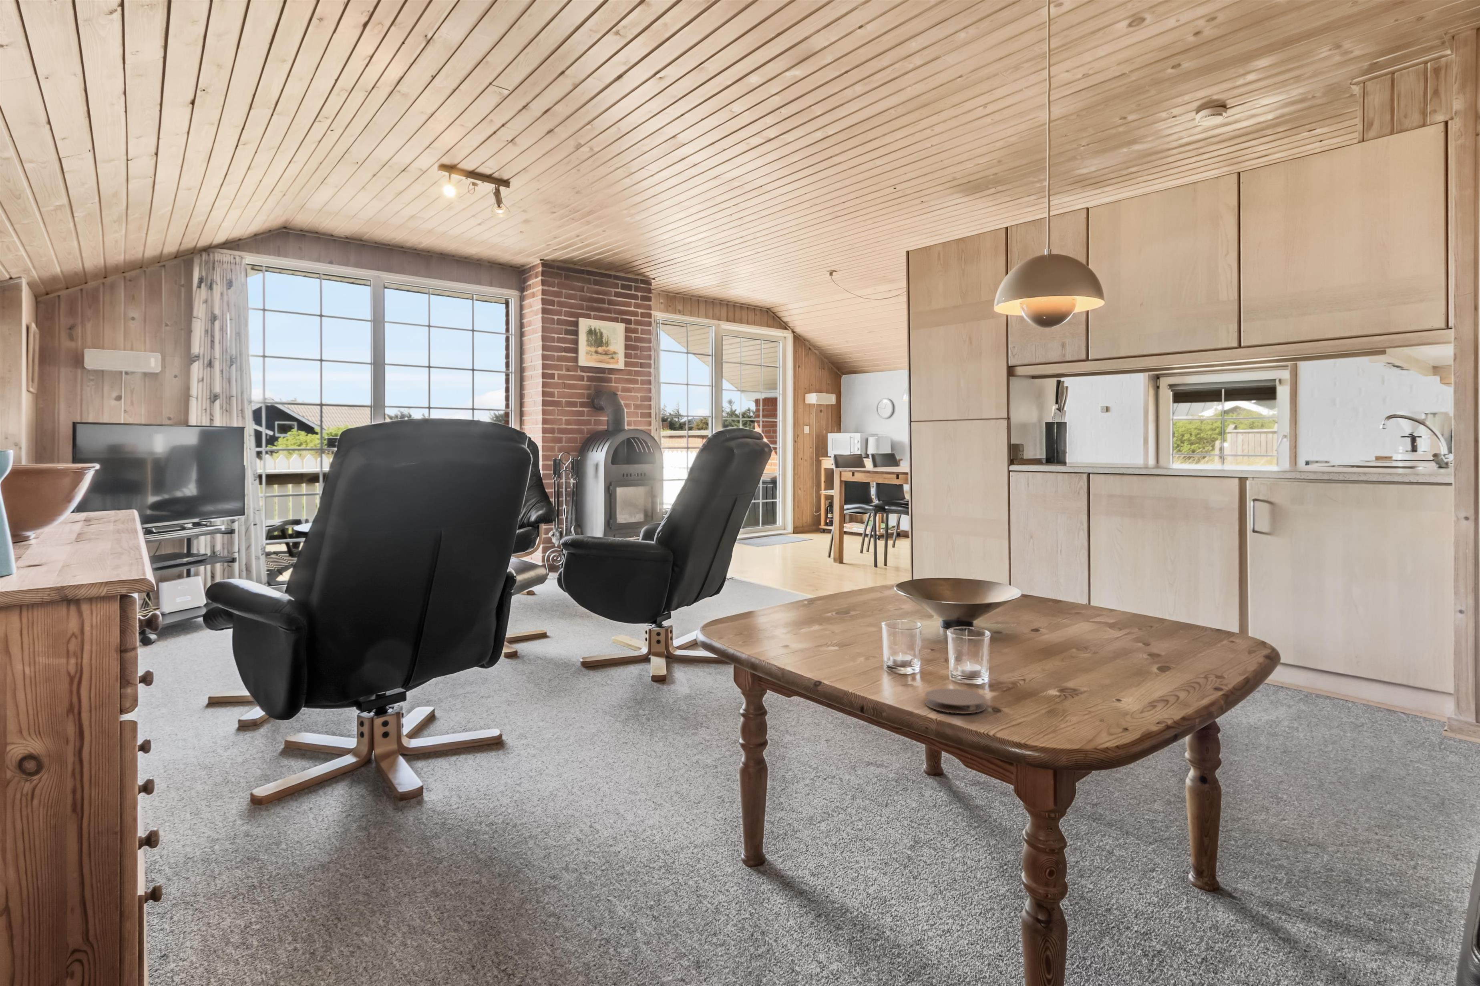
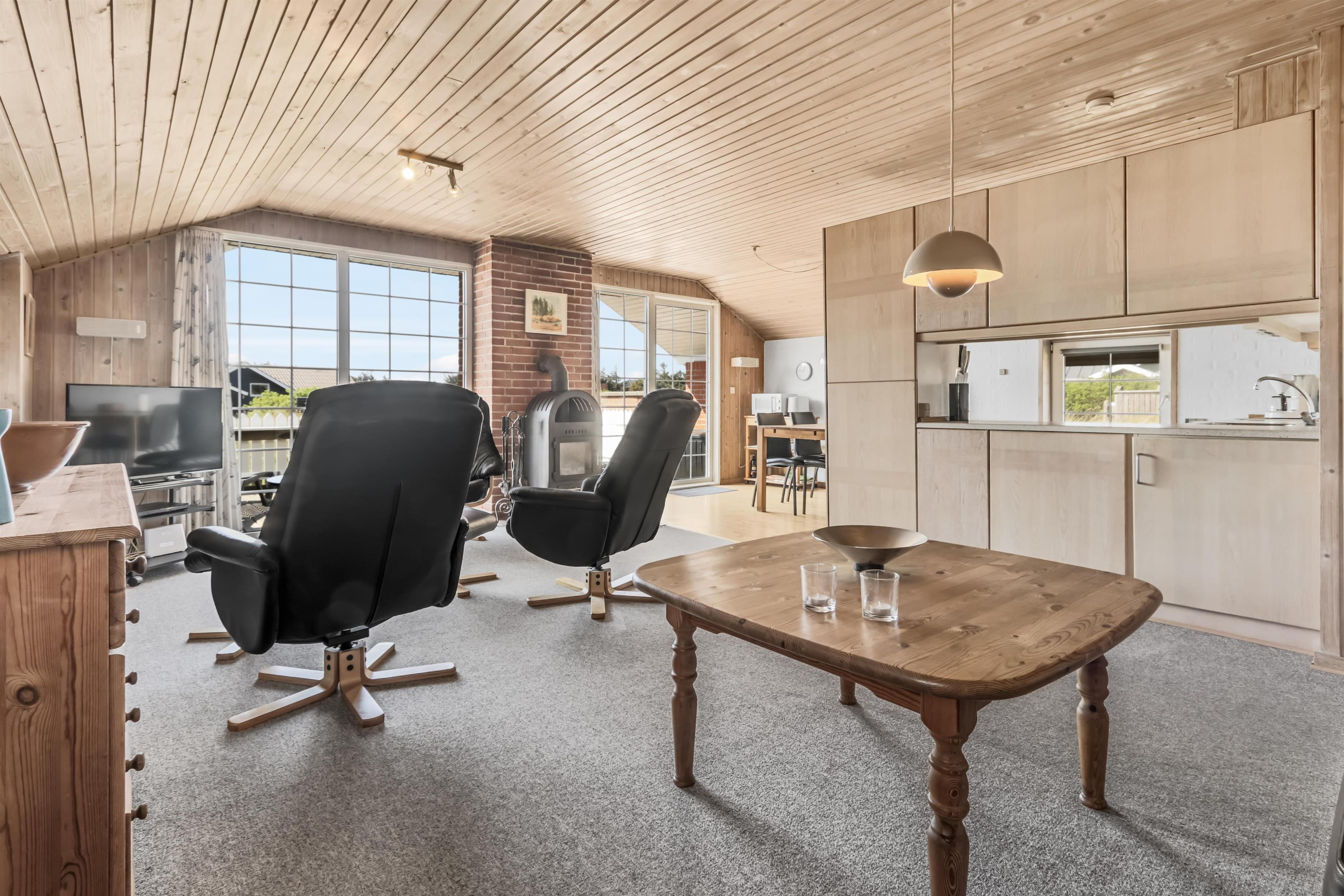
- coaster [925,688,987,713]
